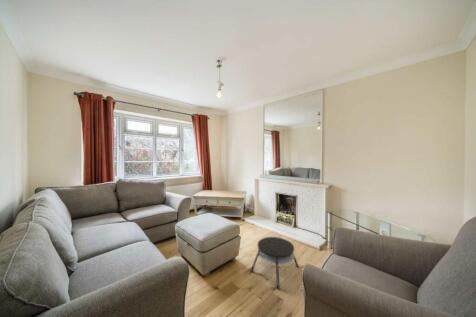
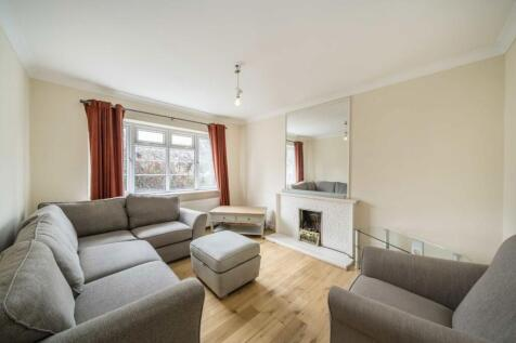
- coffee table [249,236,300,290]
